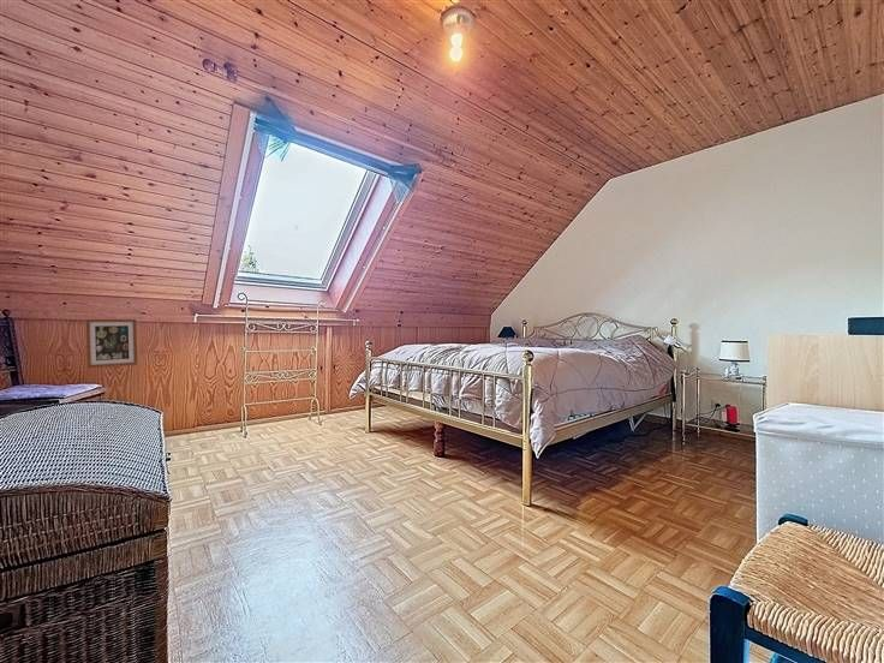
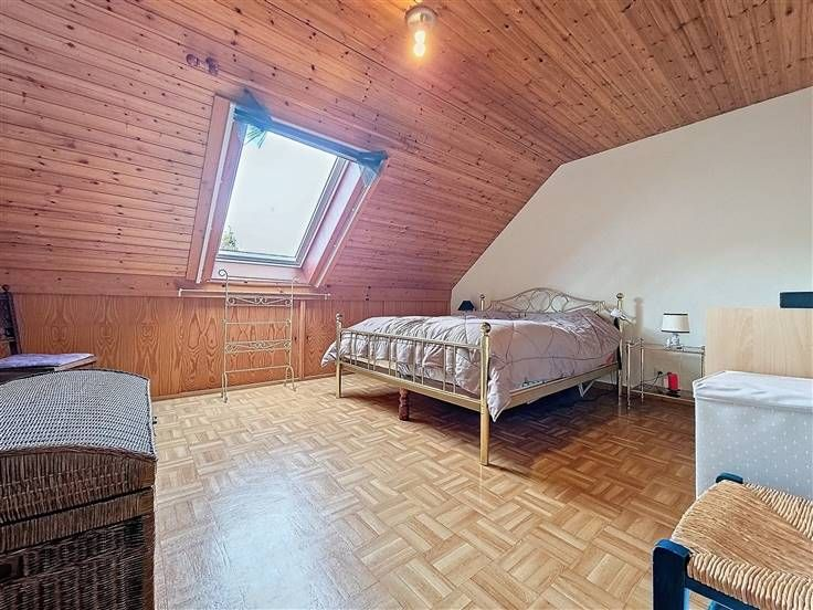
- wall art [85,318,138,369]
